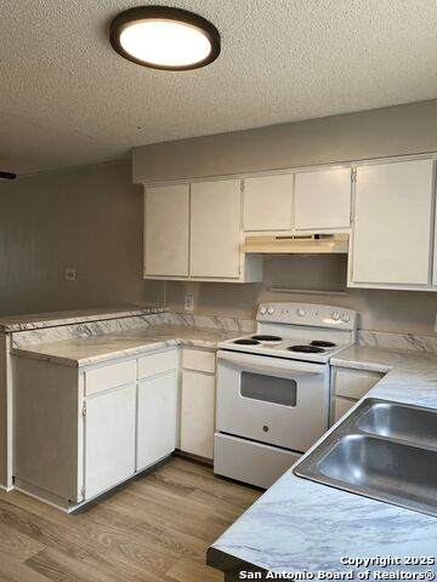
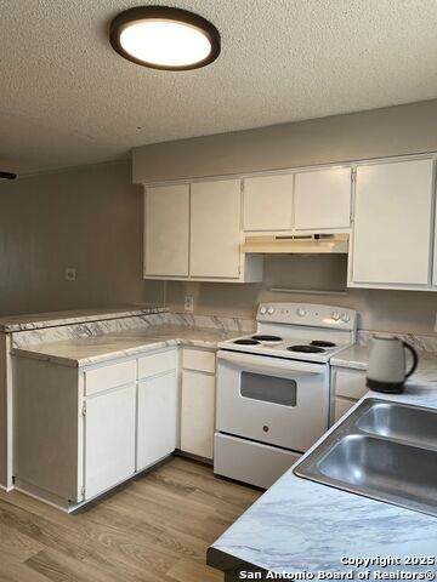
+ kettle [364,333,420,394]
